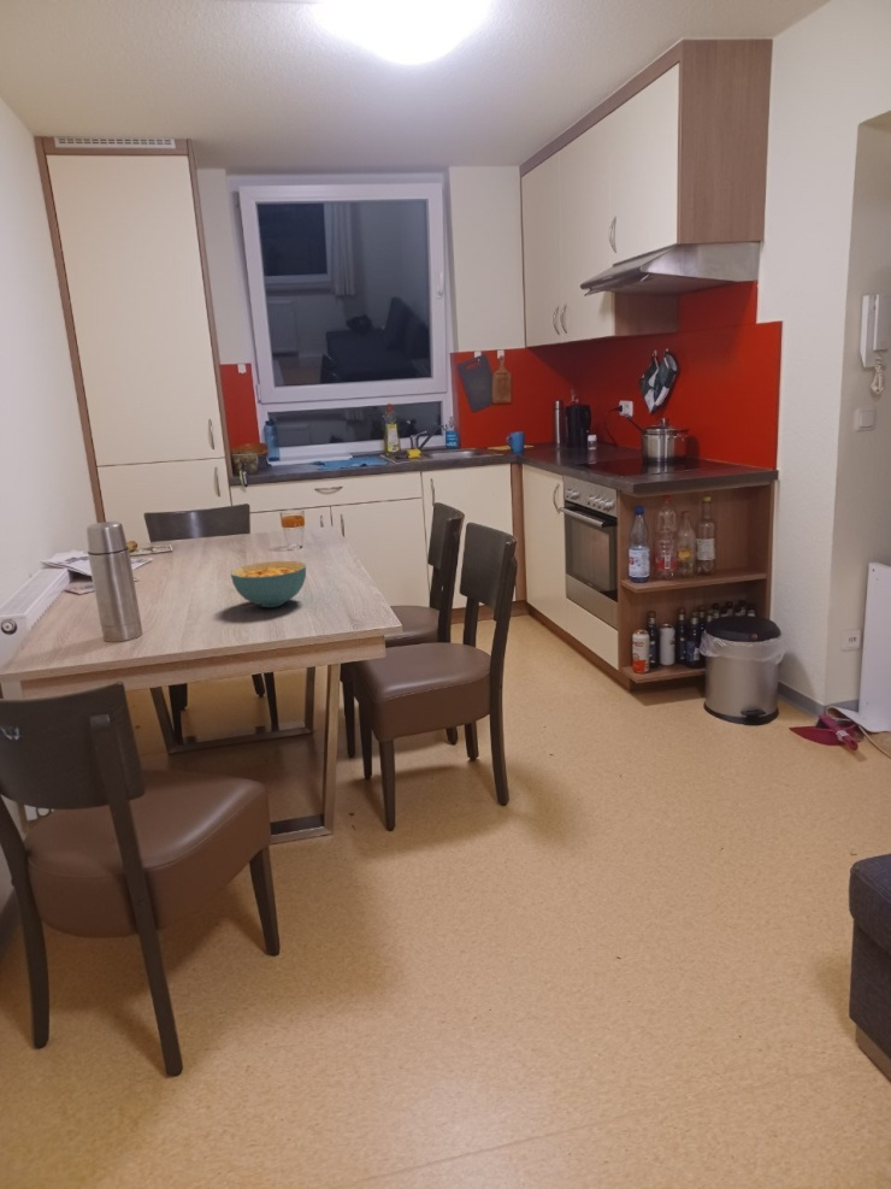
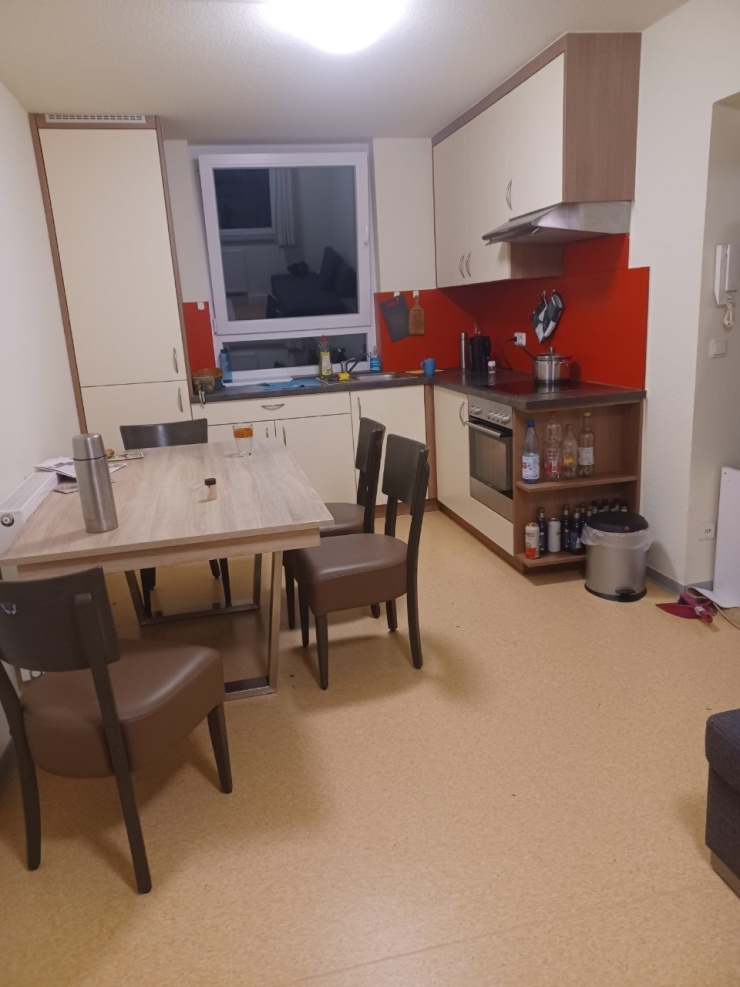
- cereal bowl [230,560,307,608]
